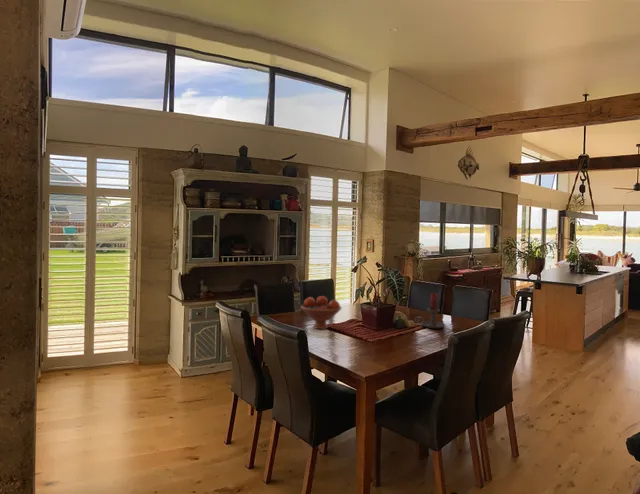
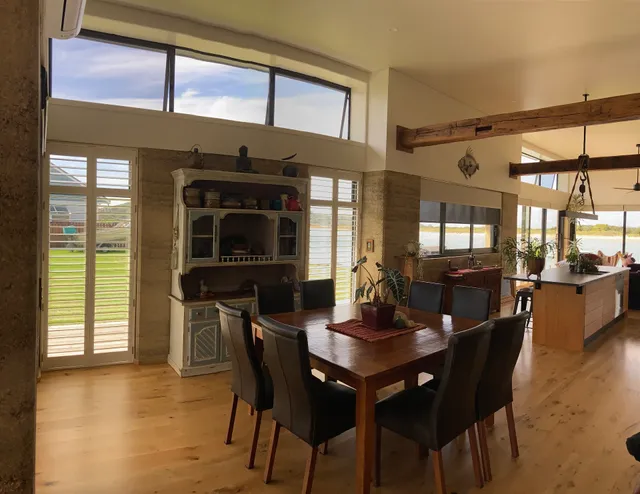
- candle holder [414,292,446,329]
- fruit bowl [300,295,343,330]
